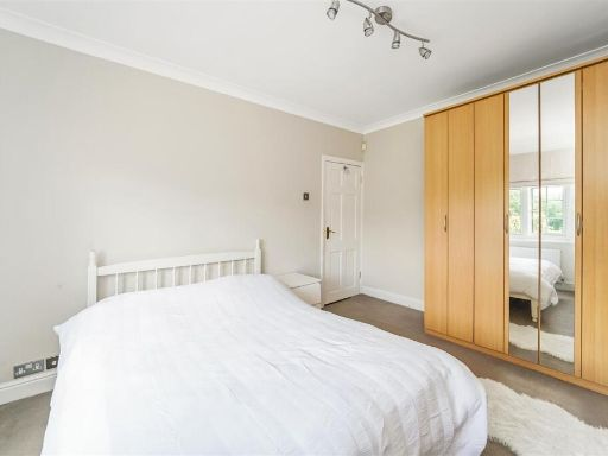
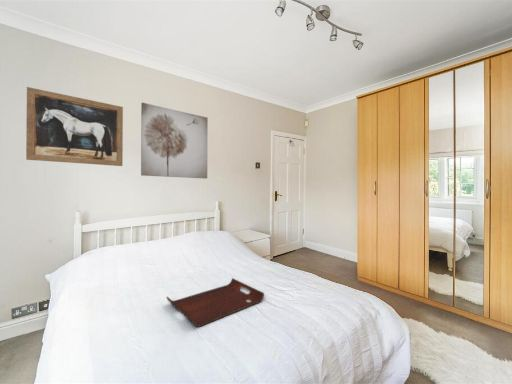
+ serving tray [166,277,265,328]
+ wall art [25,86,124,167]
+ wall art [140,102,209,180]
